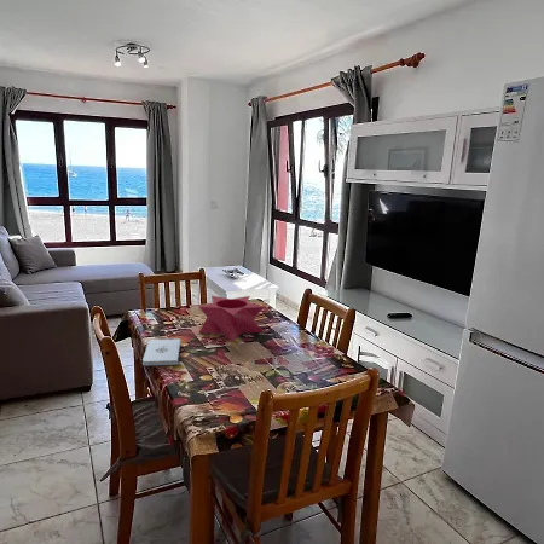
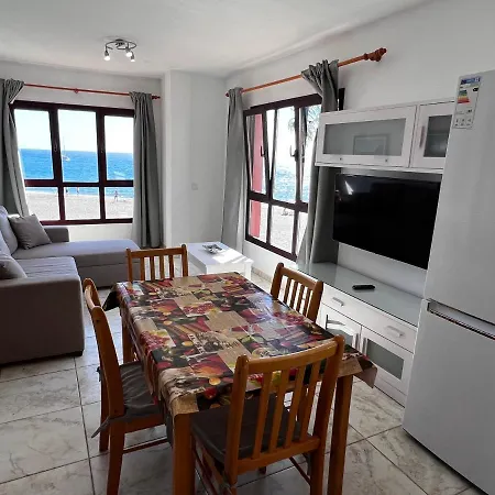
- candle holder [198,295,265,342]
- notepad [141,337,181,366]
